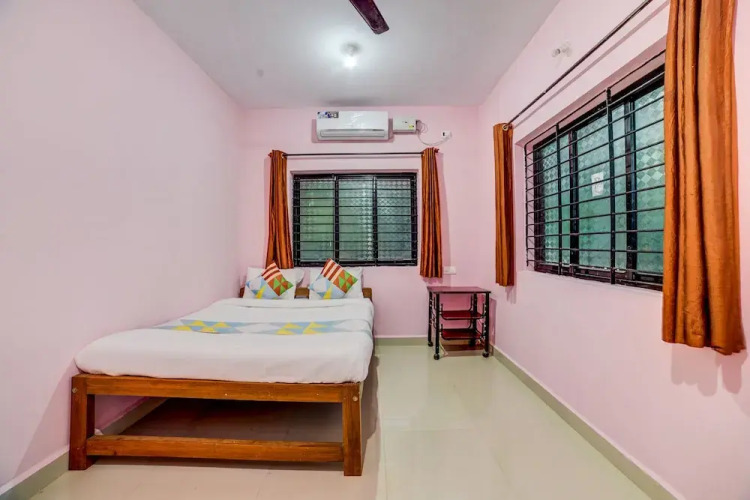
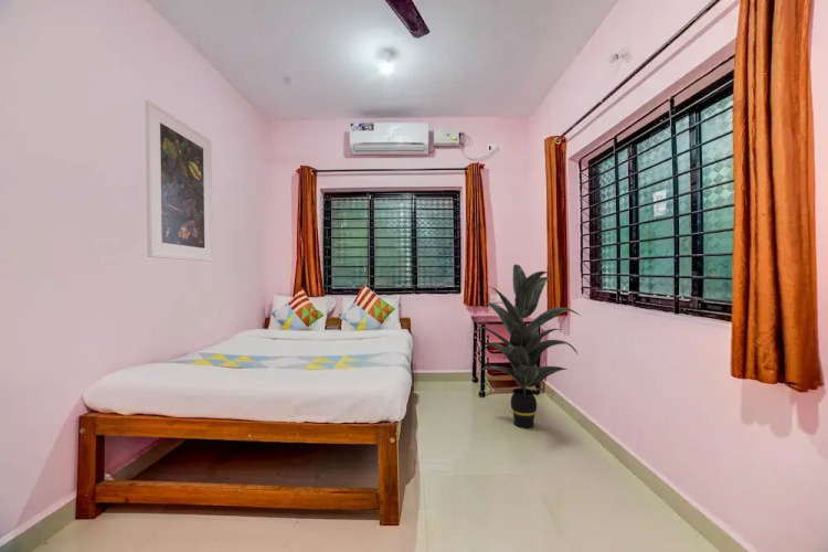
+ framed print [145,99,214,263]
+ indoor plant [478,263,584,429]
